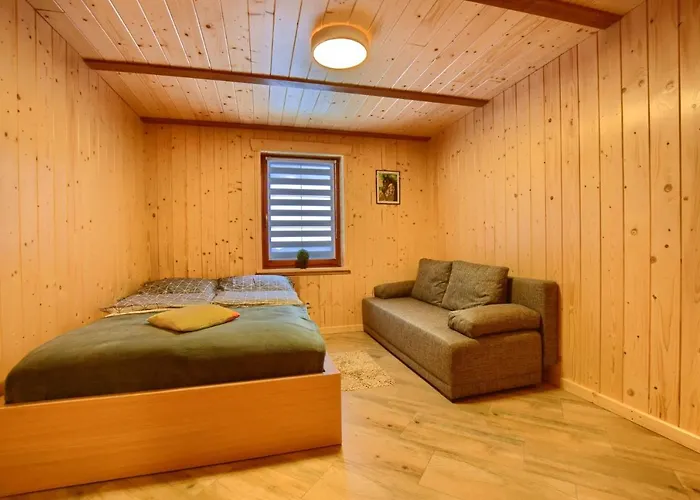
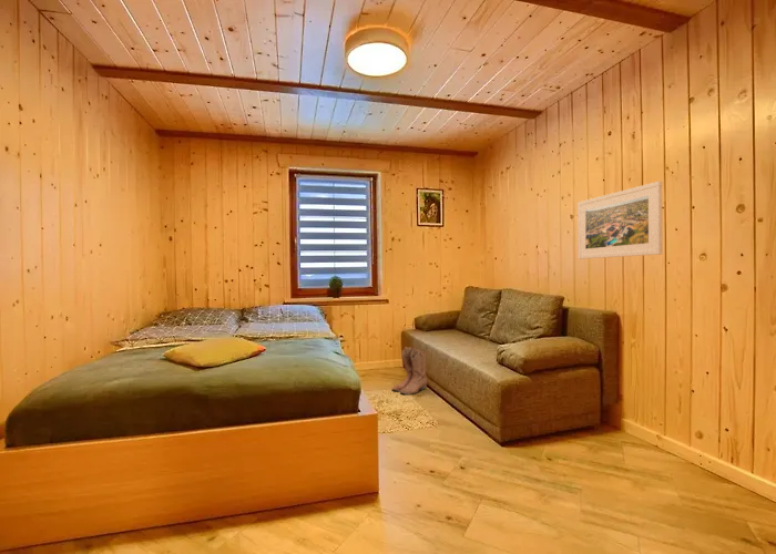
+ boots [391,346,428,396]
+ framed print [576,181,663,260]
